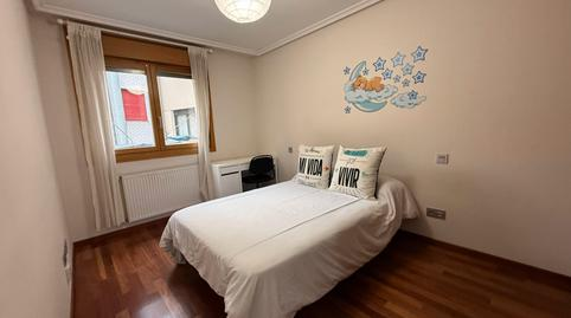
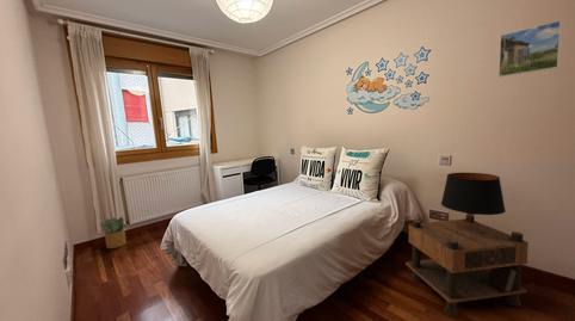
+ table lamp [440,172,507,230]
+ nightstand [404,214,530,317]
+ potted plant [99,216,128,249]
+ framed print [497,19,562,79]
